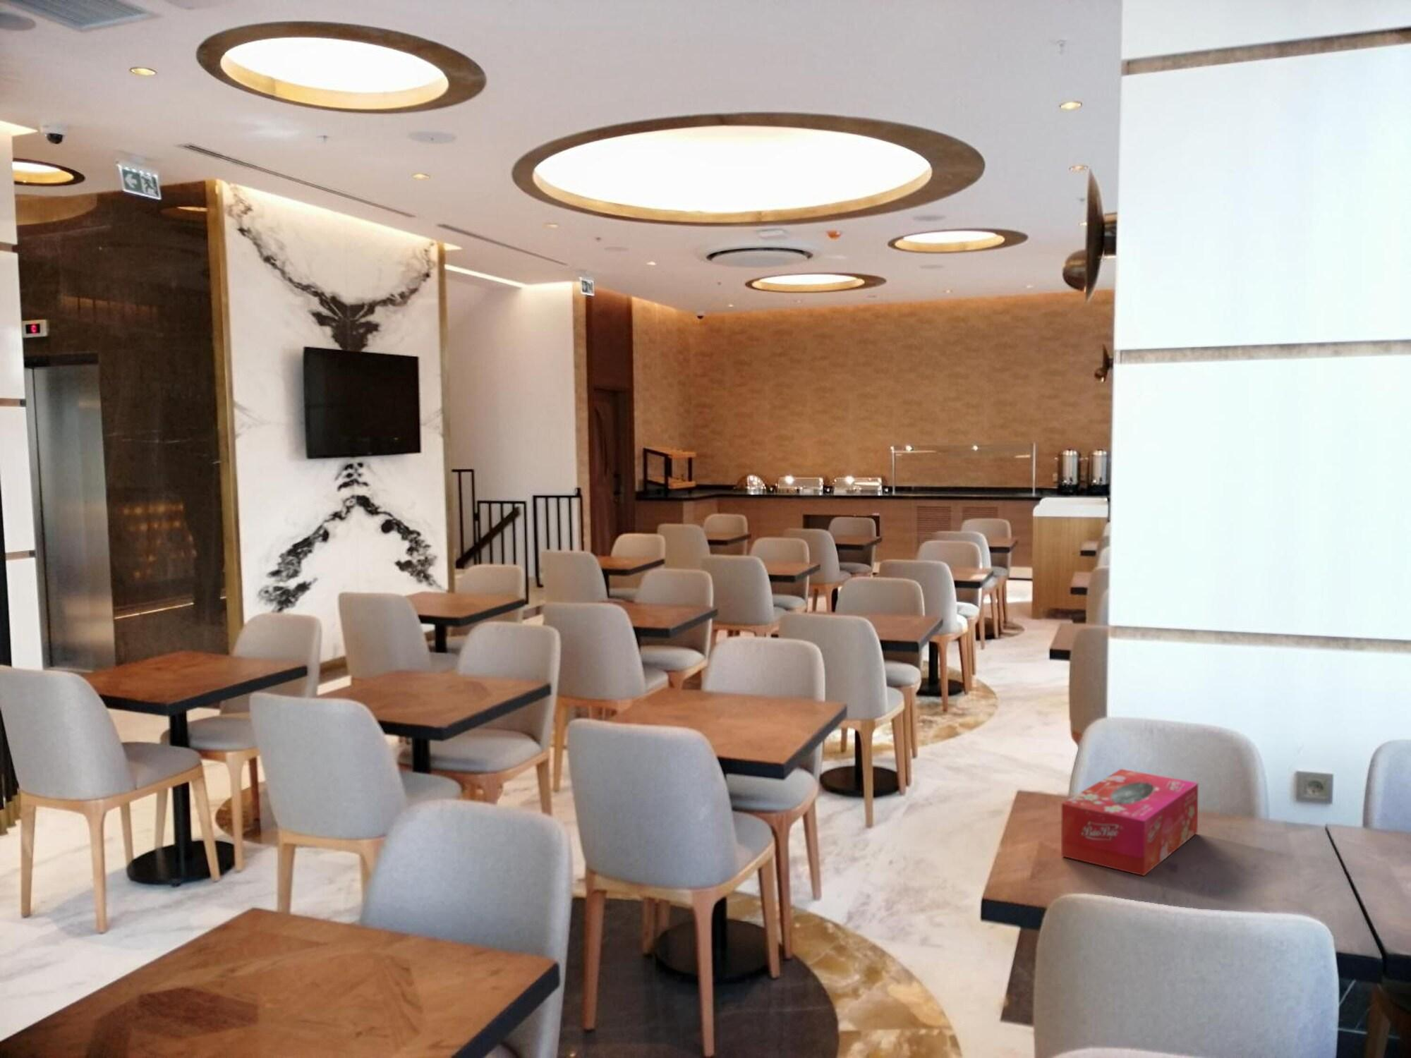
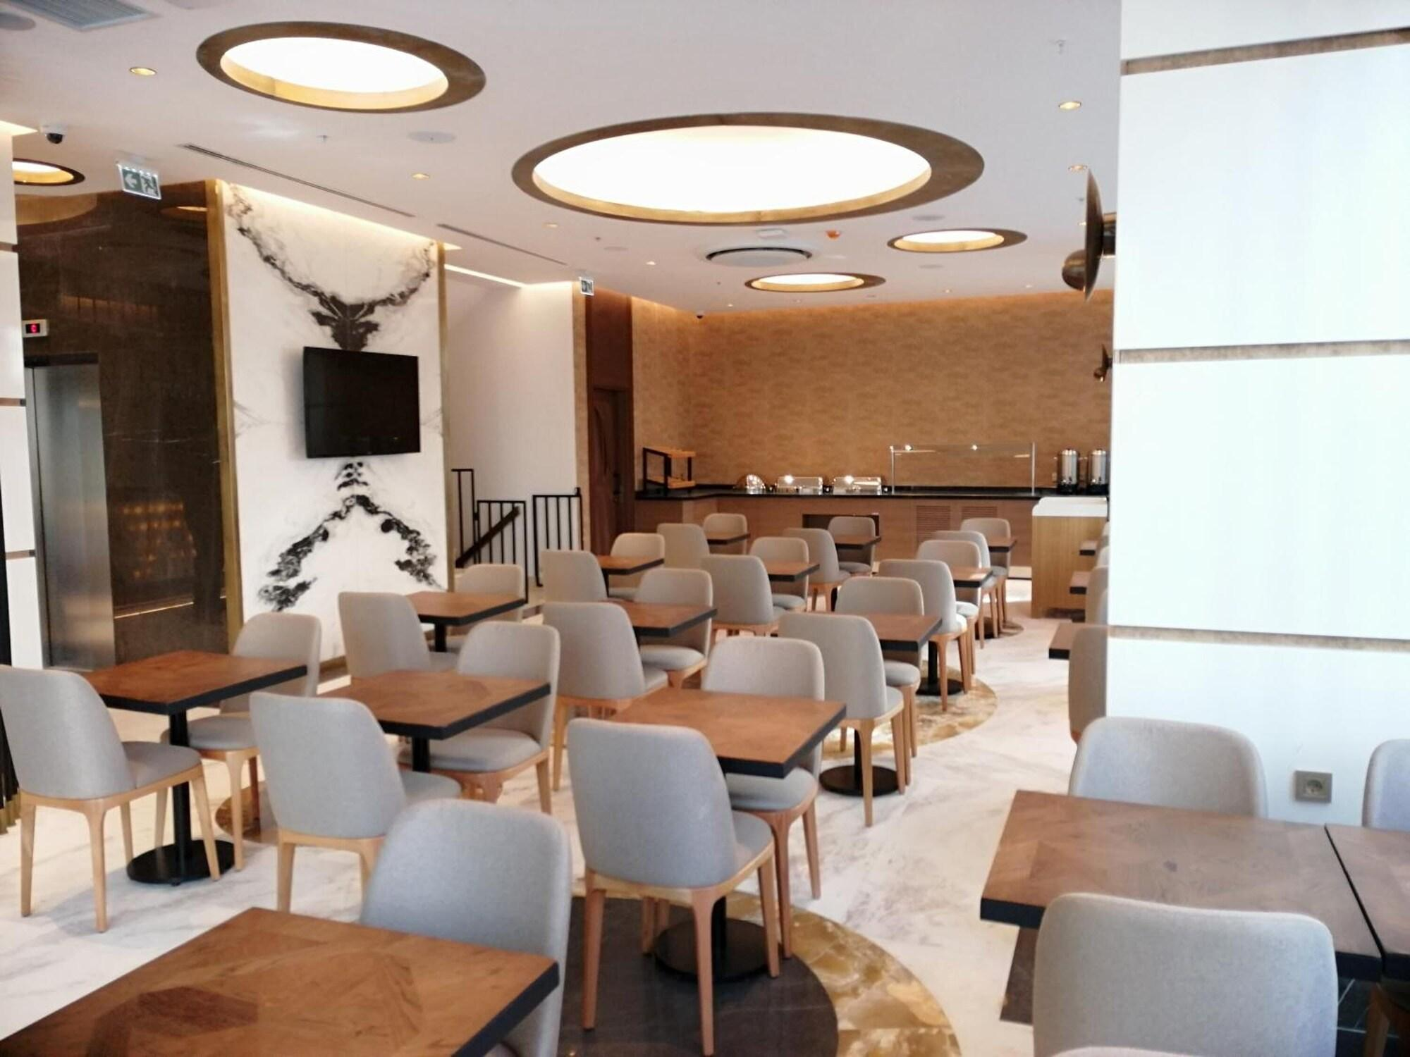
- tissue box [1060,768,1199,877]
